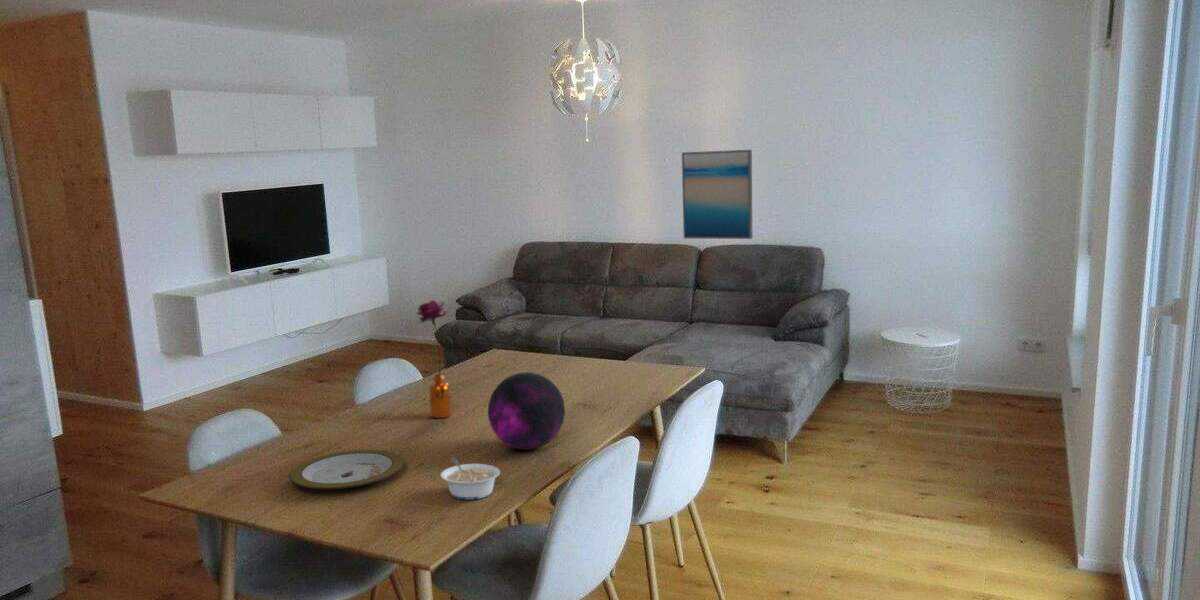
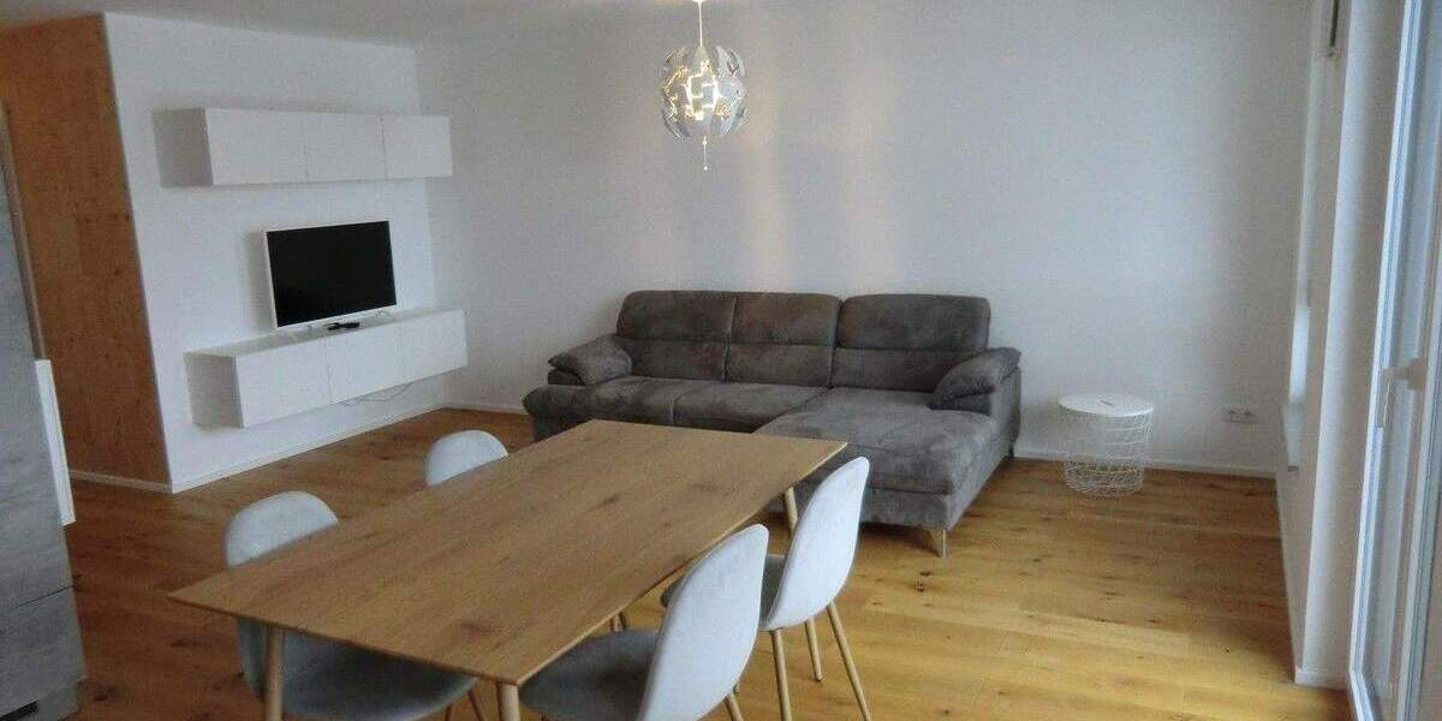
- legume [439,457,501,501]
- plate [288,449,405,490]
- wall art [681,149,754,240]
- flower [415,299,454,419]
- decorative orb [487,371,566,451]
